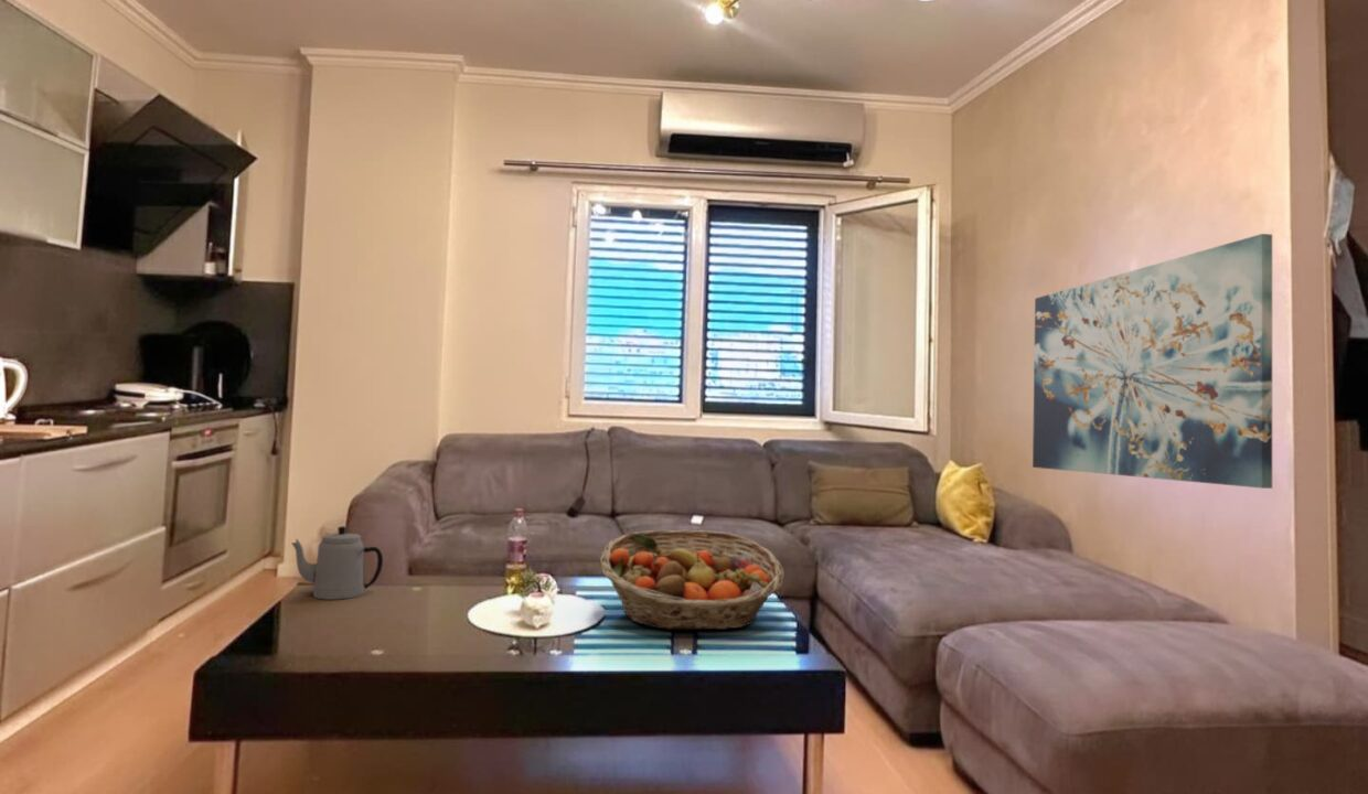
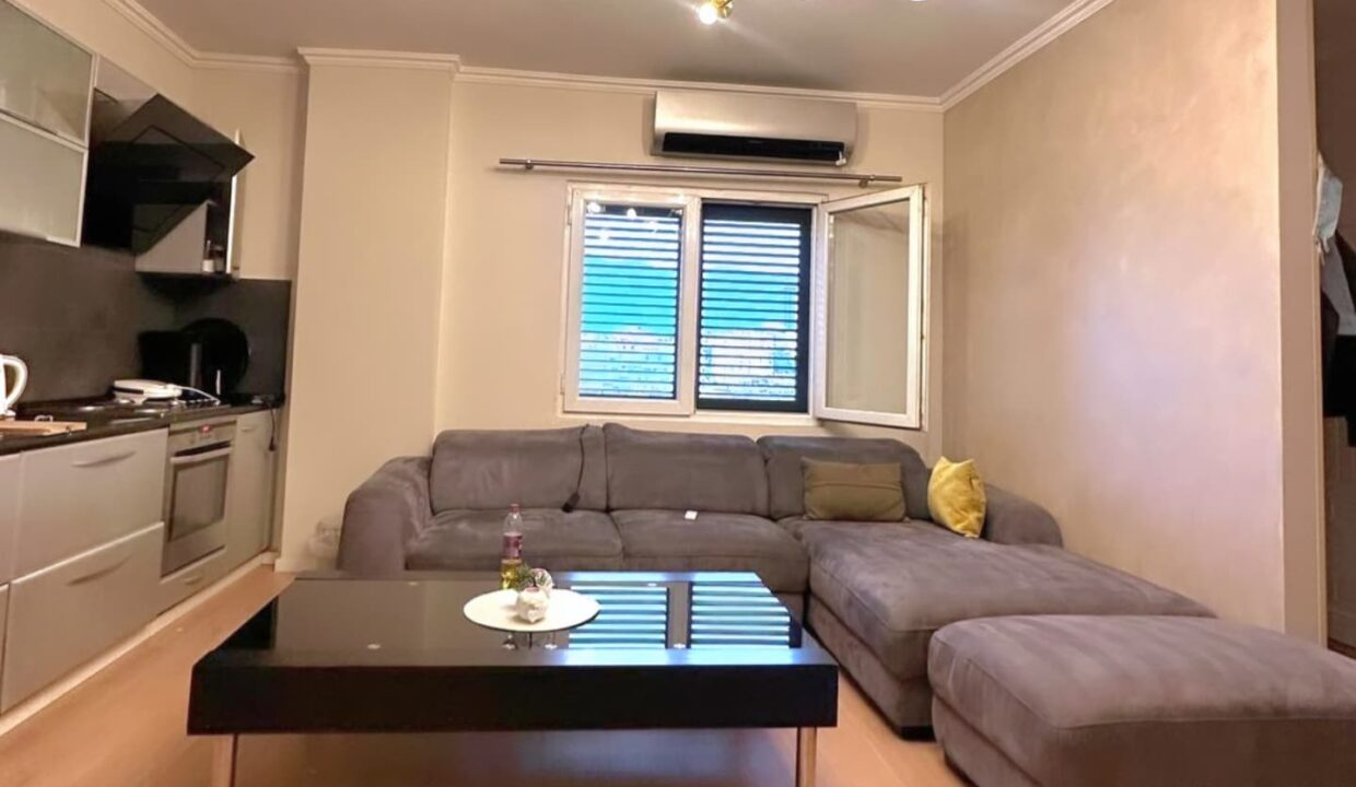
- teapot [290,525,384,601]
- fruit basket [599,529,785,631]
- wall art [1032,233,1273,490]
